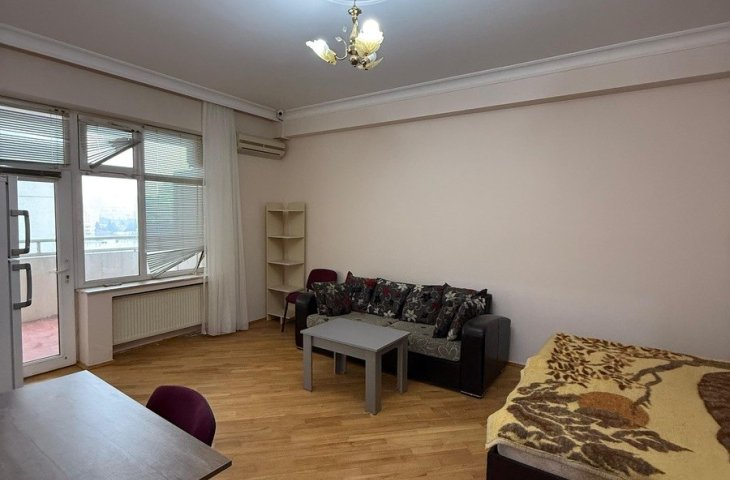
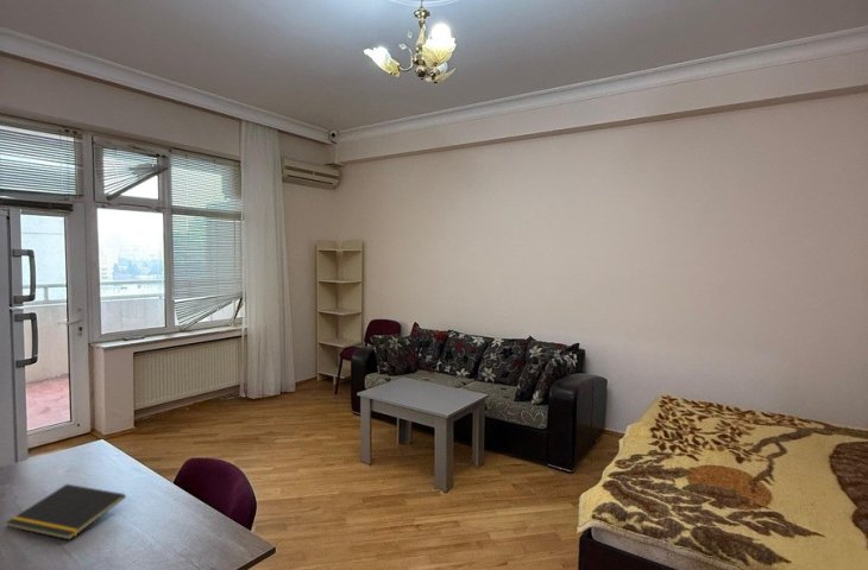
+ notepad [6,483,127,542]
